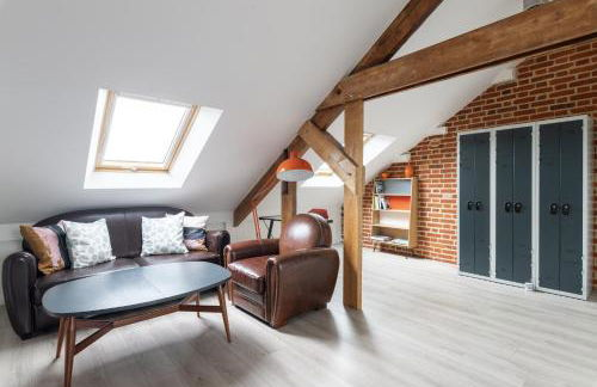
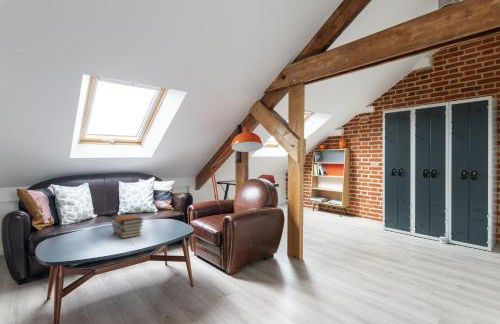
+ book stack [111,213,145,239]
